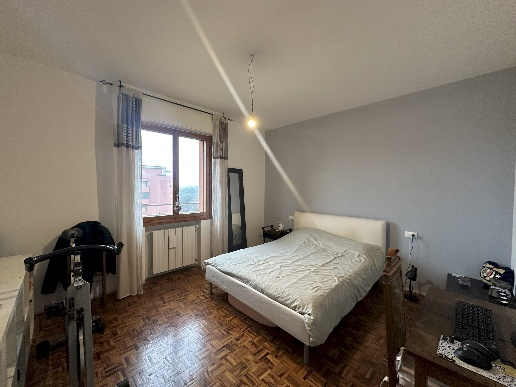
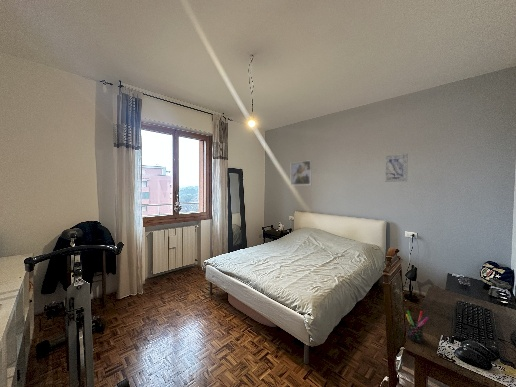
+ wall art [384,153,409,183]
+ pen holder [405,310,429,344]
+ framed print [290,160,313,186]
